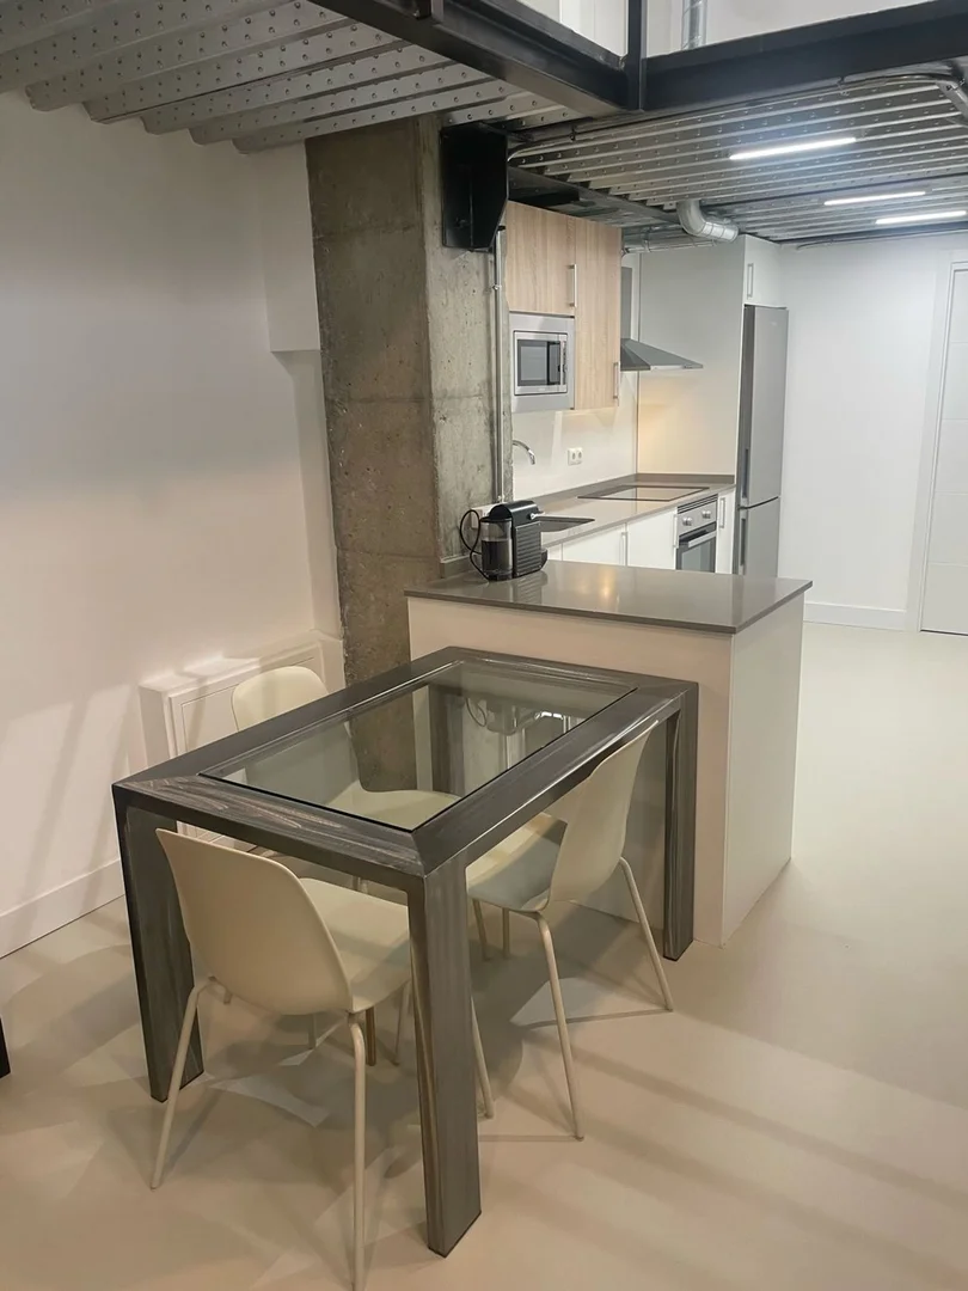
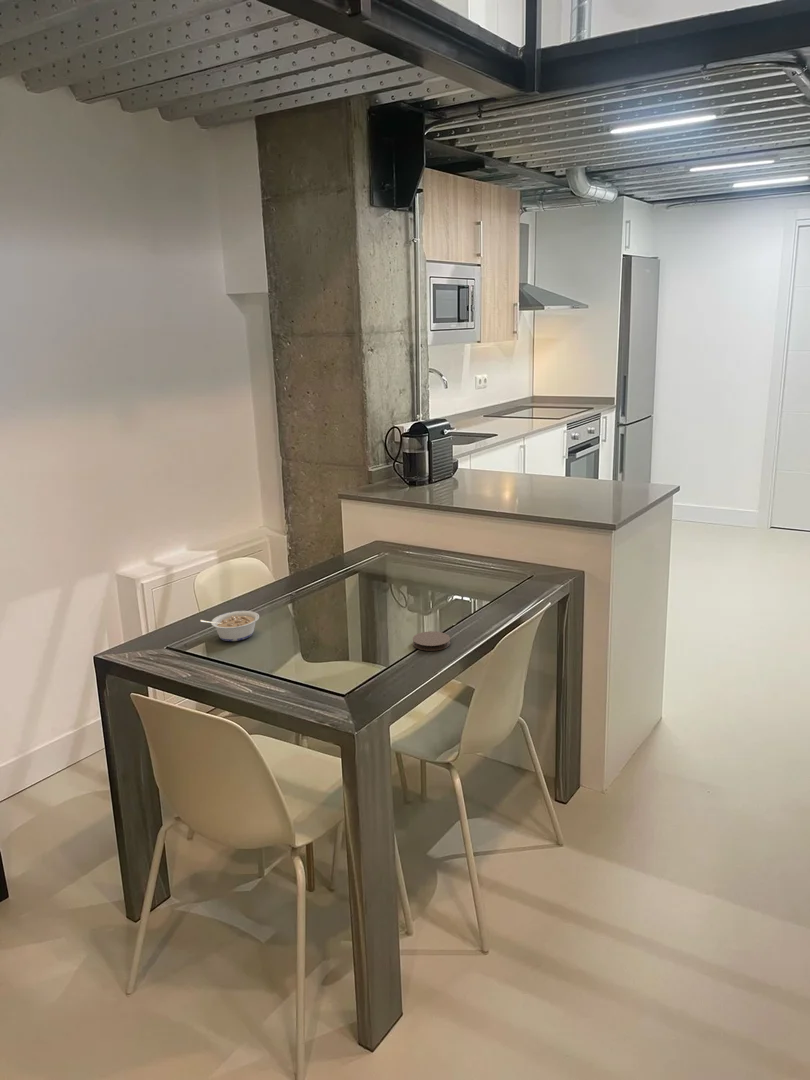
+ legume [199,610,260,642]
+ coaster [412,630,451,652]
